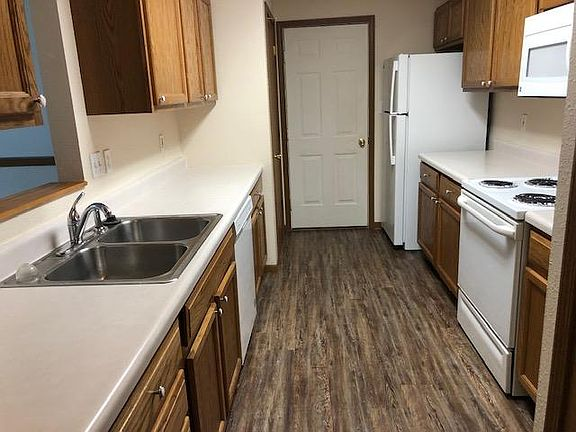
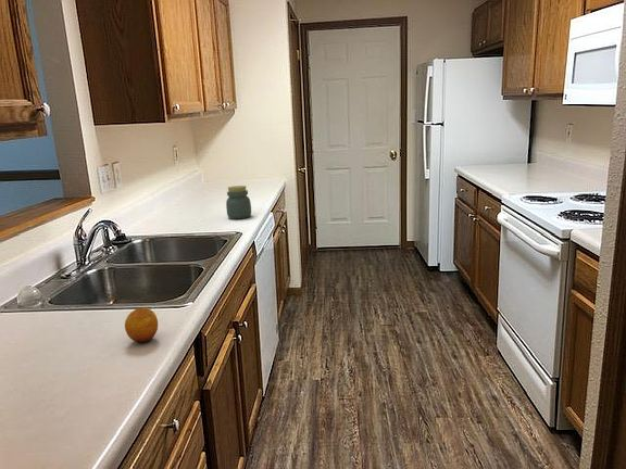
+ fruit [124,306,159,344]
+ jar [225,185,252,220]
